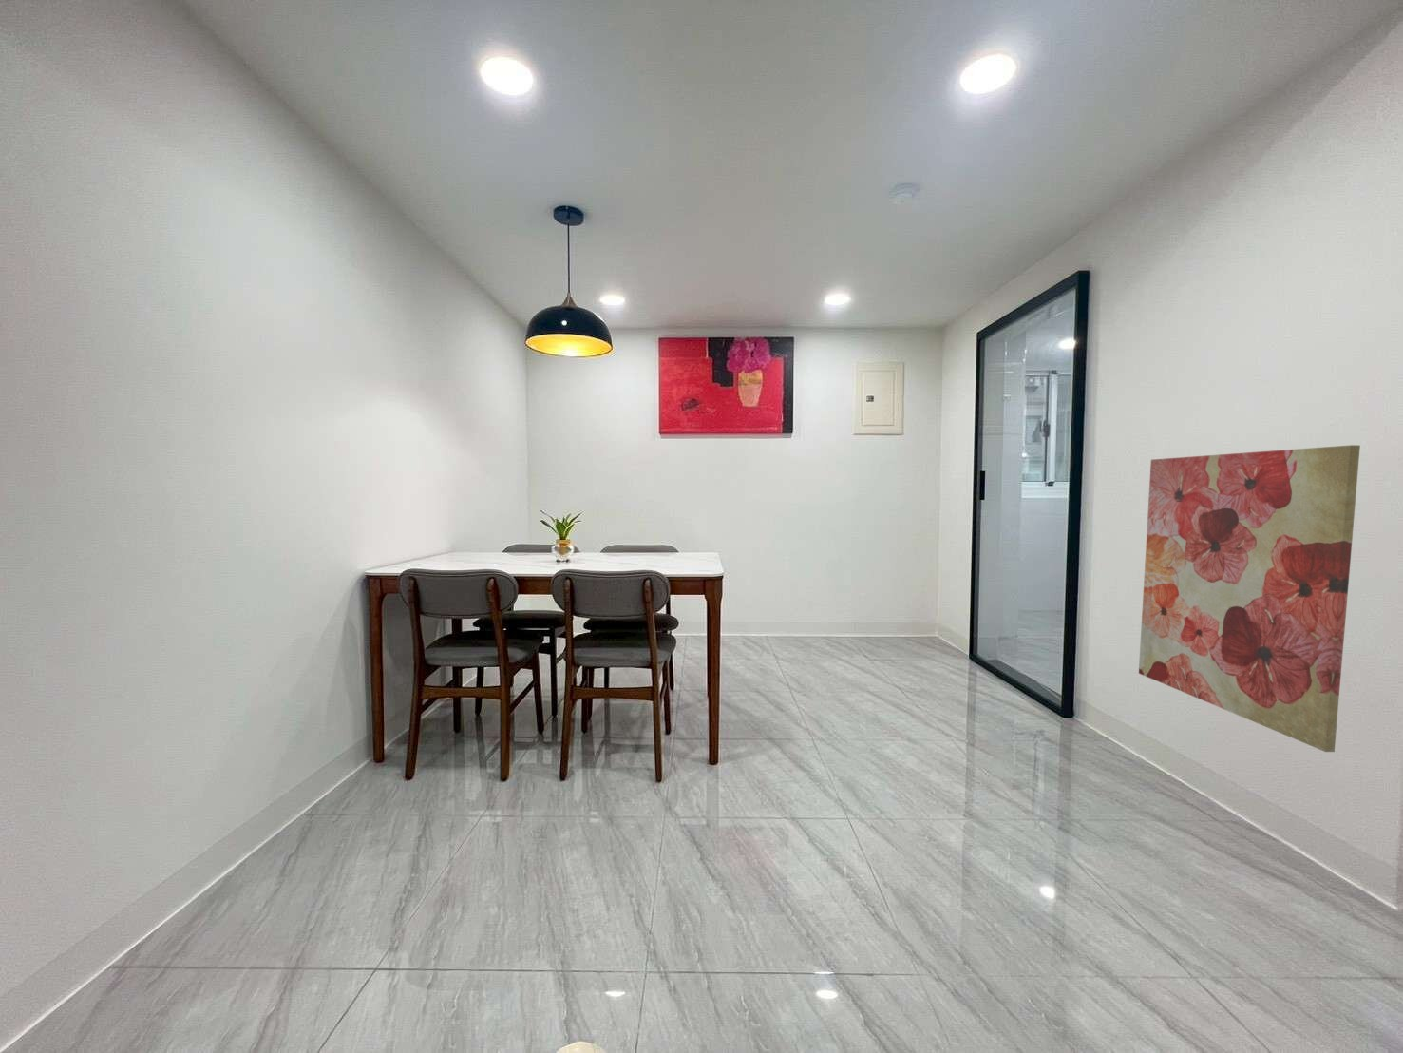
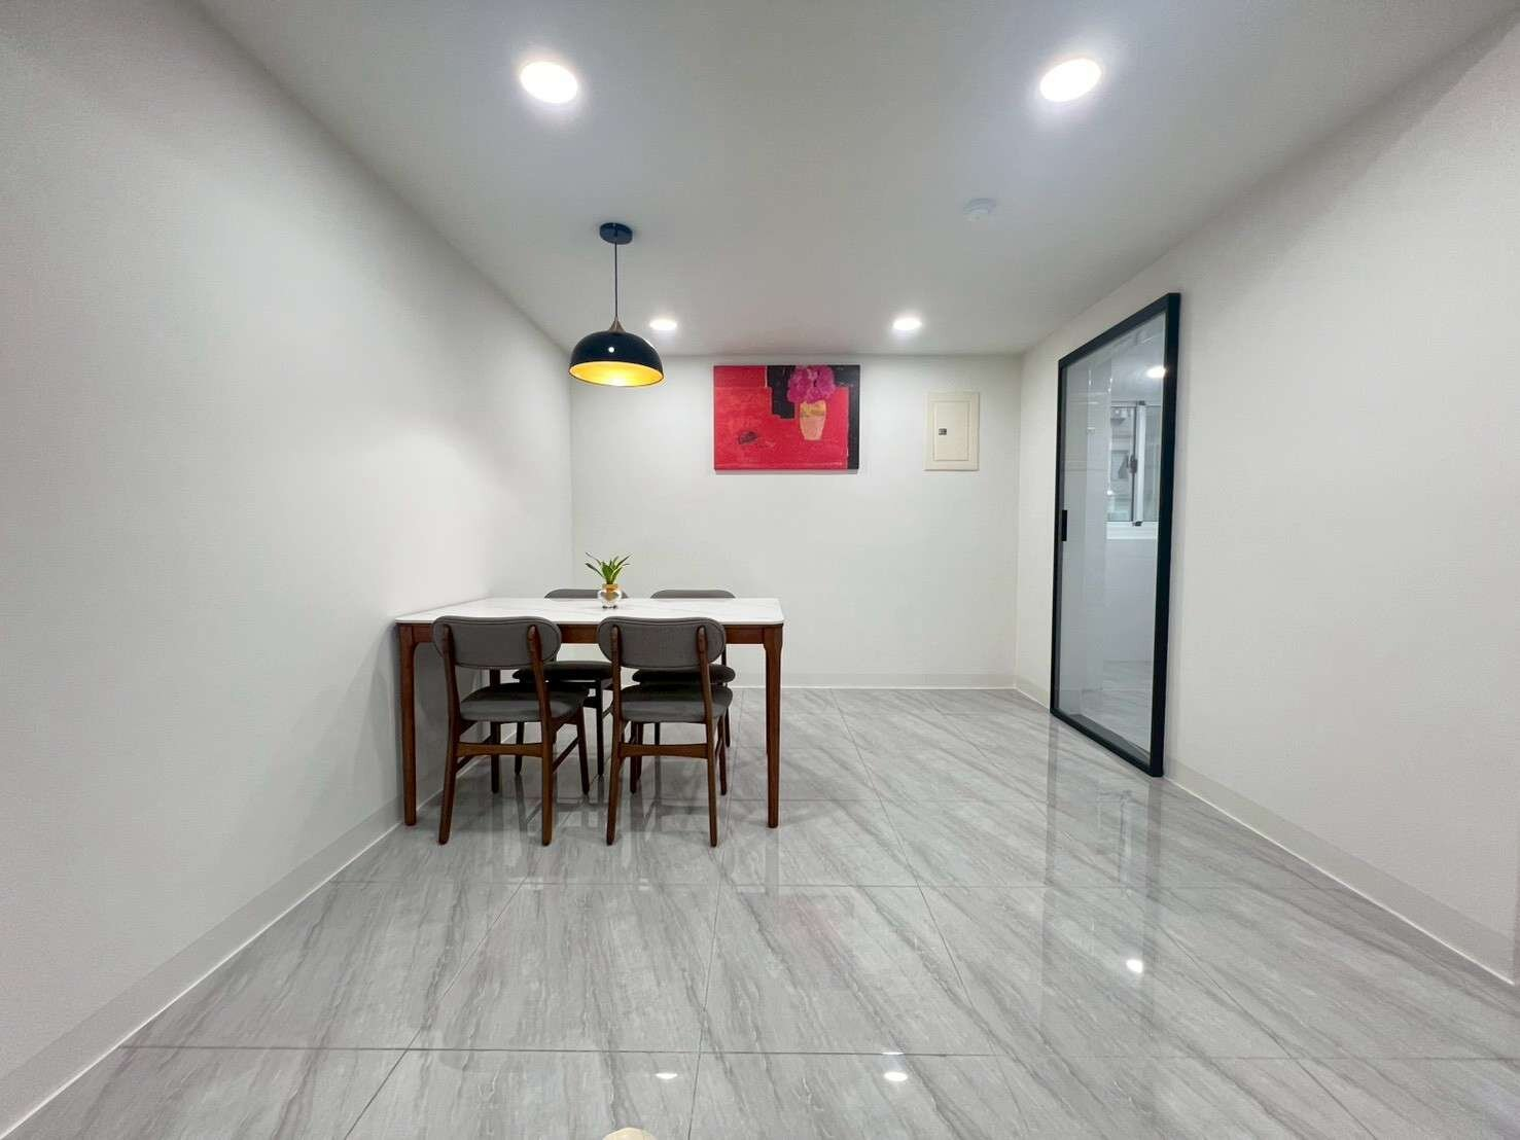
- wall art [1138,444,1361,752]
